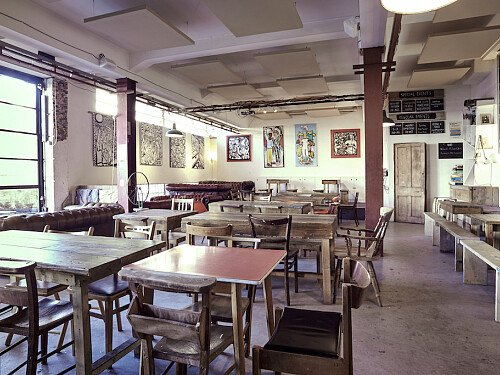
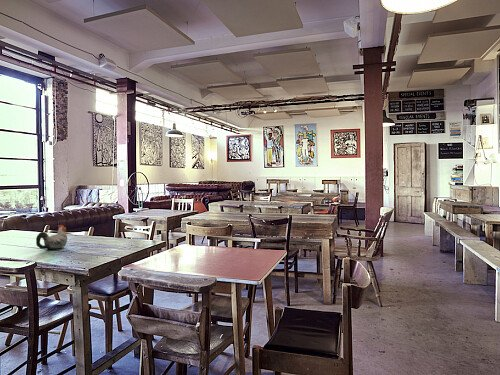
+ chicken figurine [35,224,68,250]
